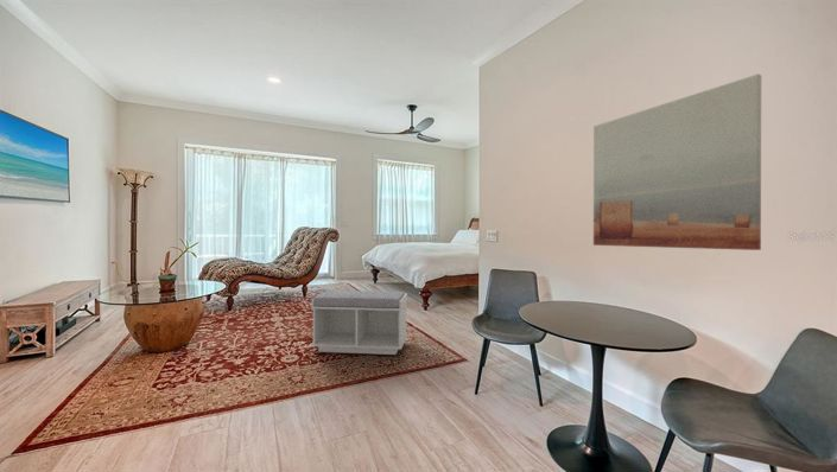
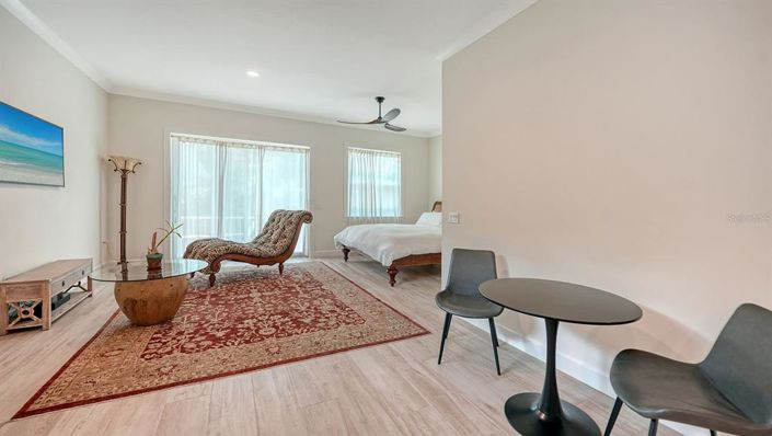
- wall art [592,72,762,251]
- bench [310,289,408,356]
